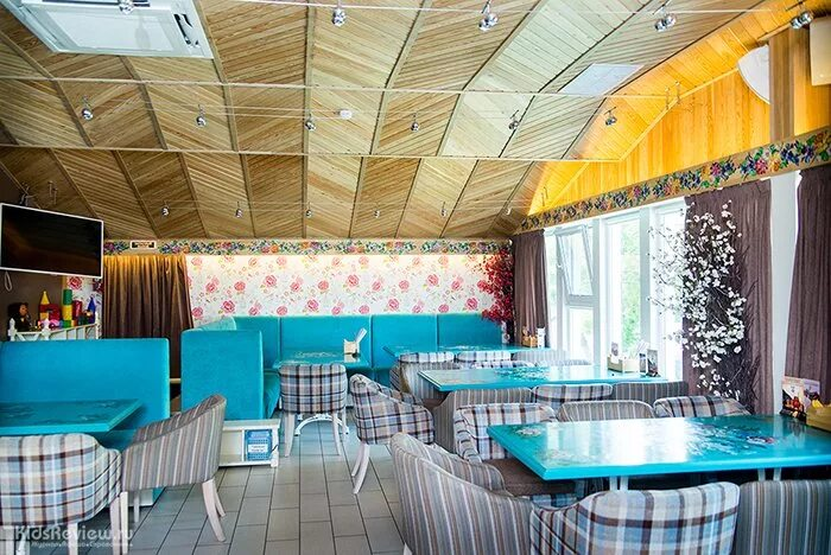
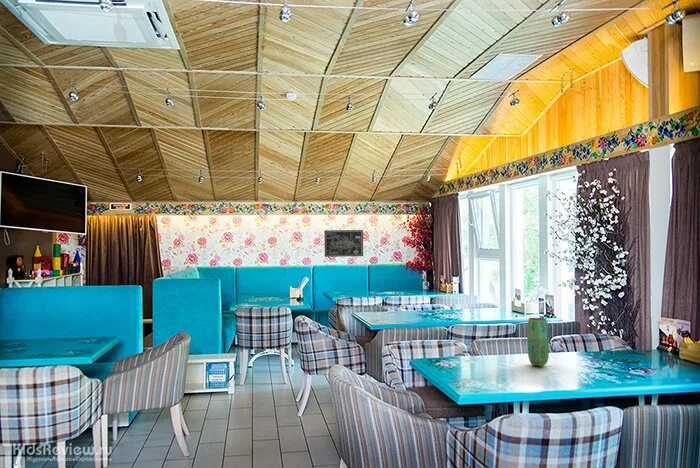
+ wall art [323,229,364,258]
+ vase [526,317,550,367]
